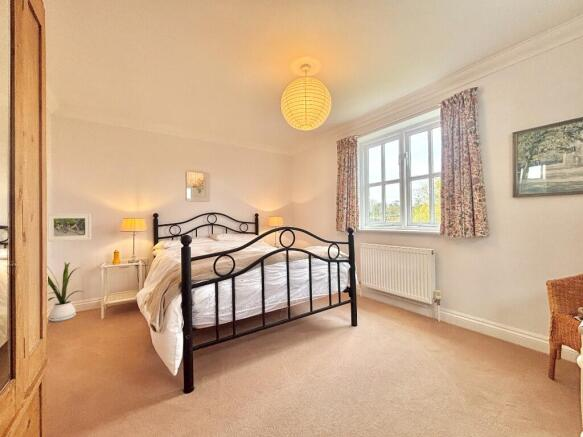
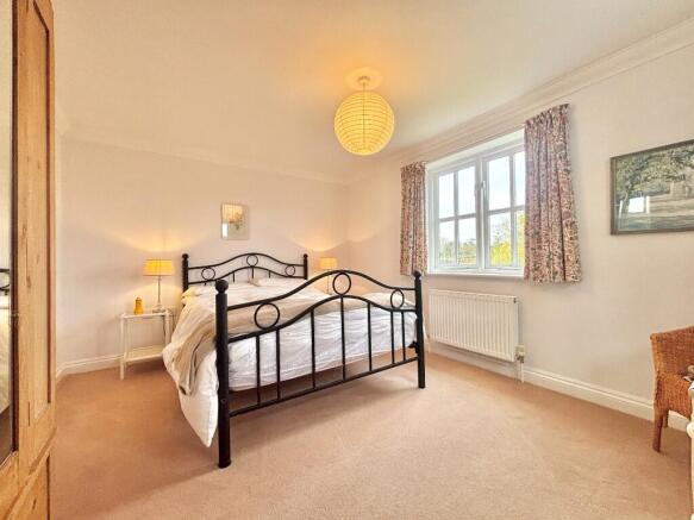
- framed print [47,212,92,243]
- house plant [47,261,84,322]
